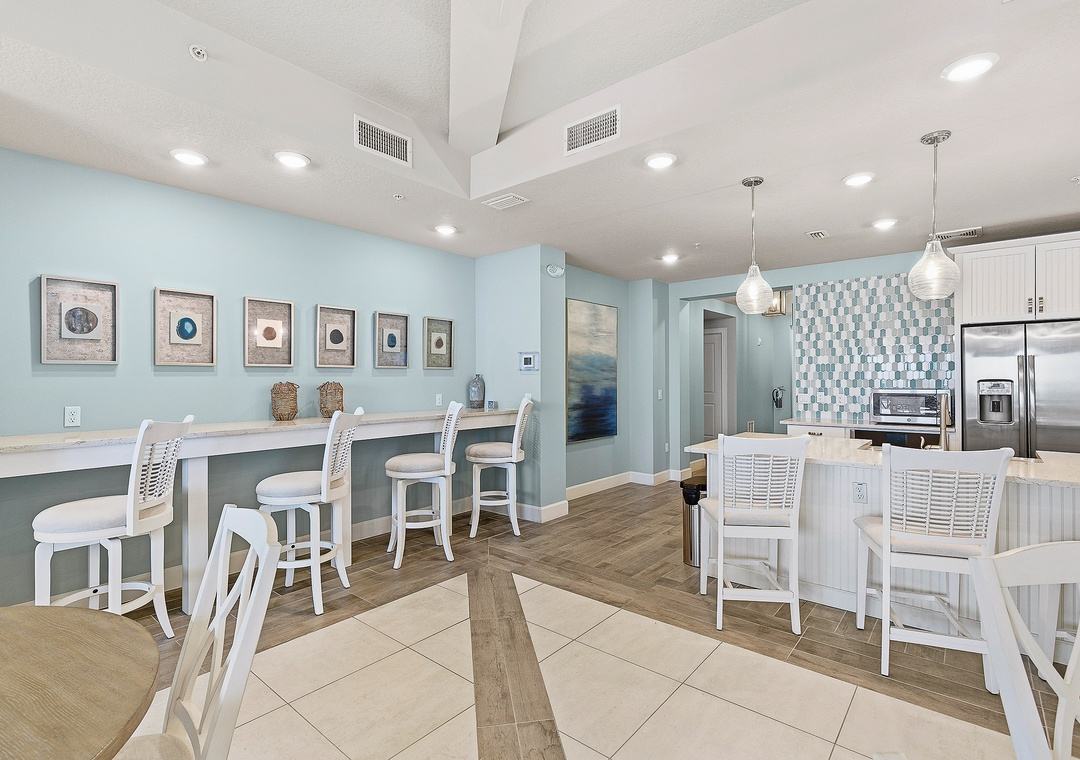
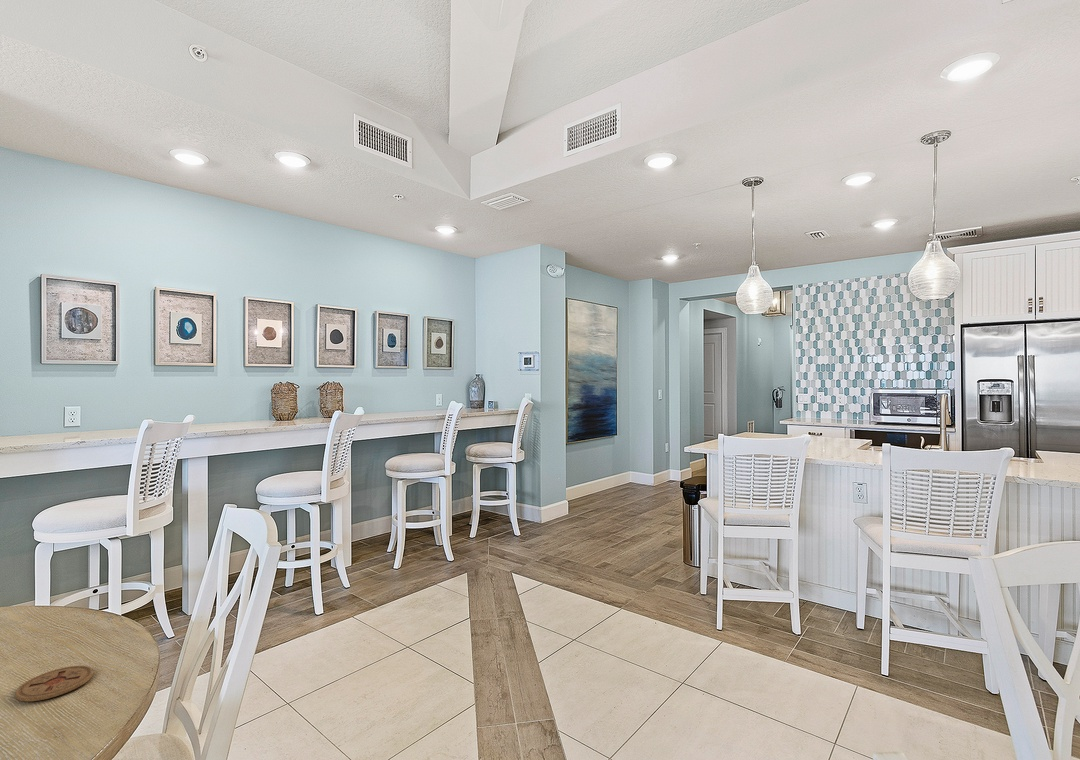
+ coaster [14,665,94,702]
